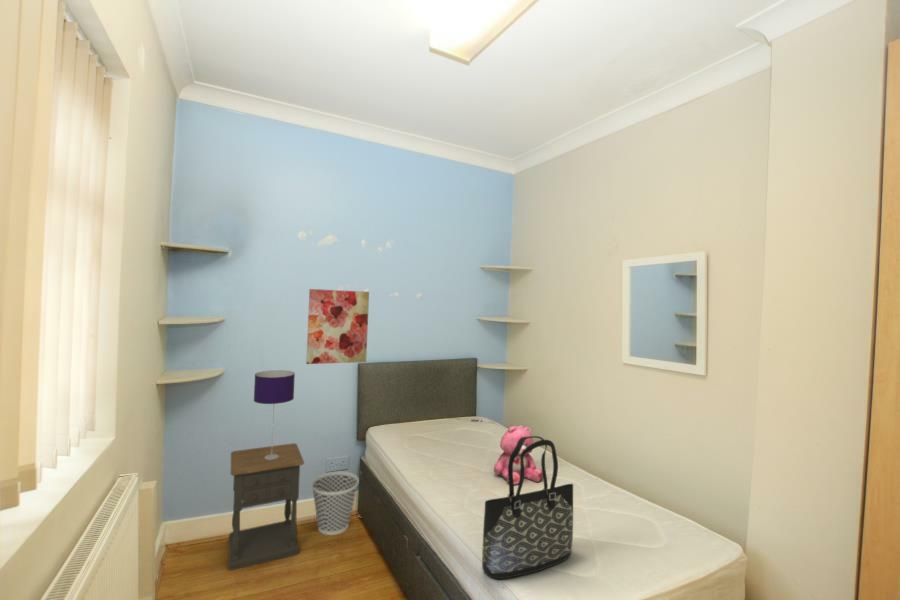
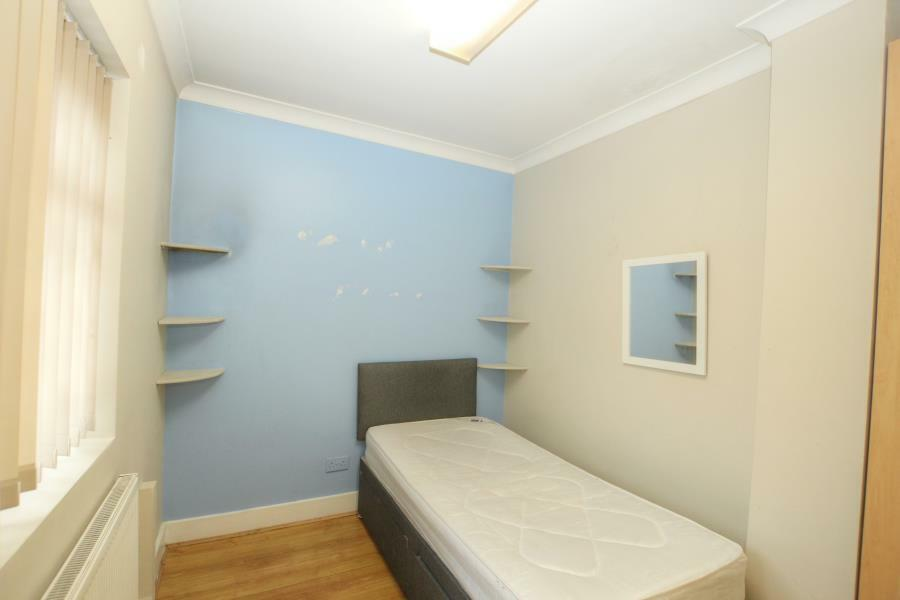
- tote bag [481,435,574,580]
- wastebasket [310,471,360,536]
- nightstand [227,442,305,572]
- table lamp [253,369,296,460]
- wall art [305,288,370,365]
- teddy bear [493,424,543,486]
